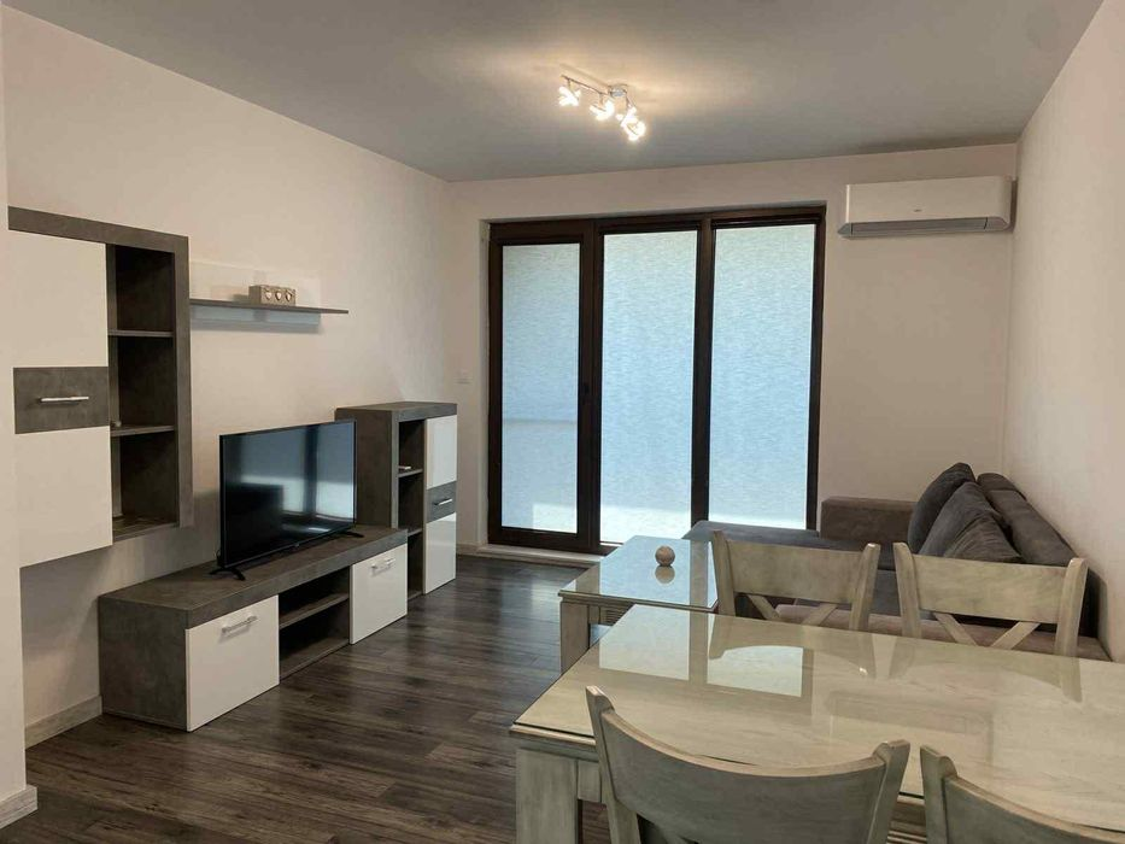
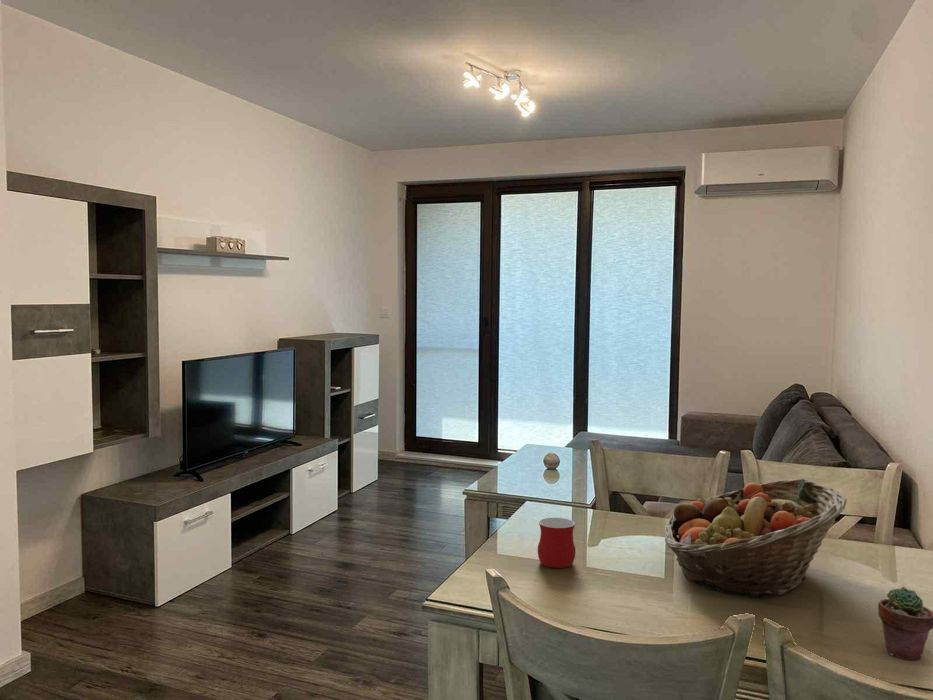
+ potted succulent [877,586,933,661]
+ fruit basket [663,478,848,600]
+ mug [537,517,576,569]
